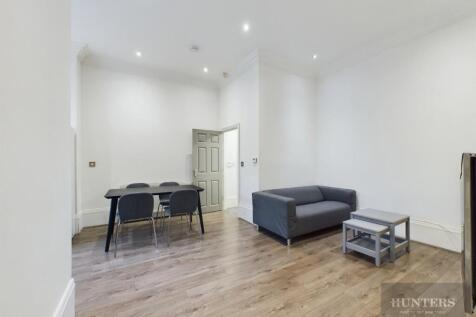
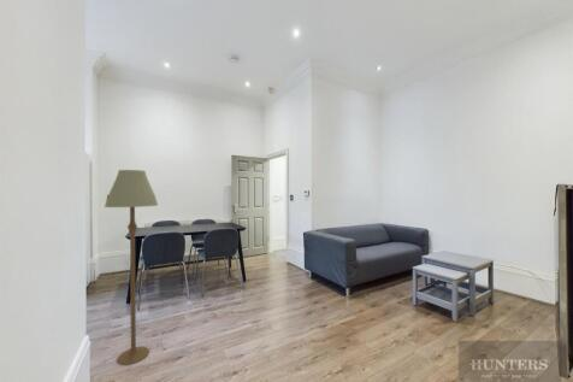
+ floor lamp [104,169,159,366]
